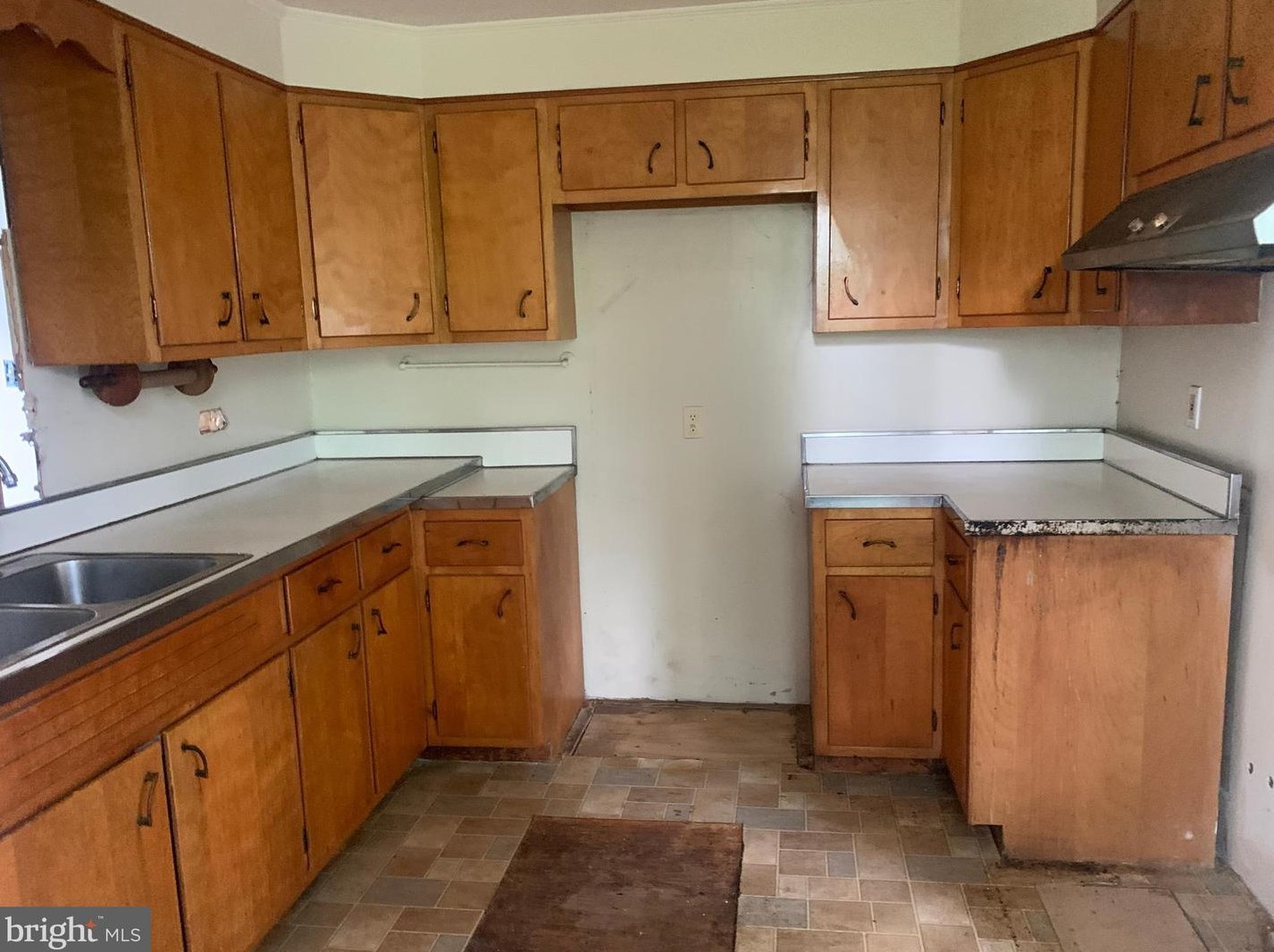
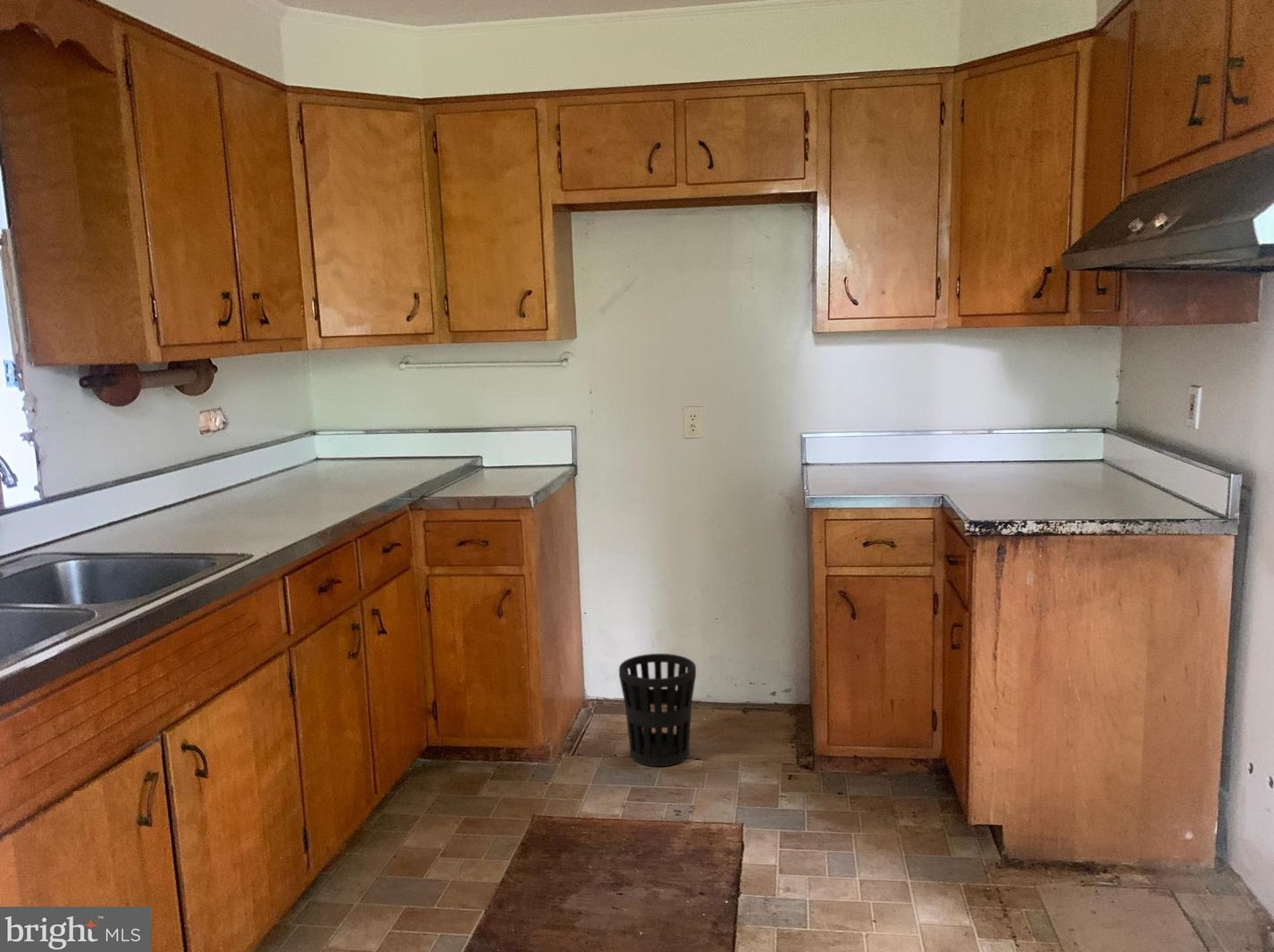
+ wastebasket [618,653,697,767]
